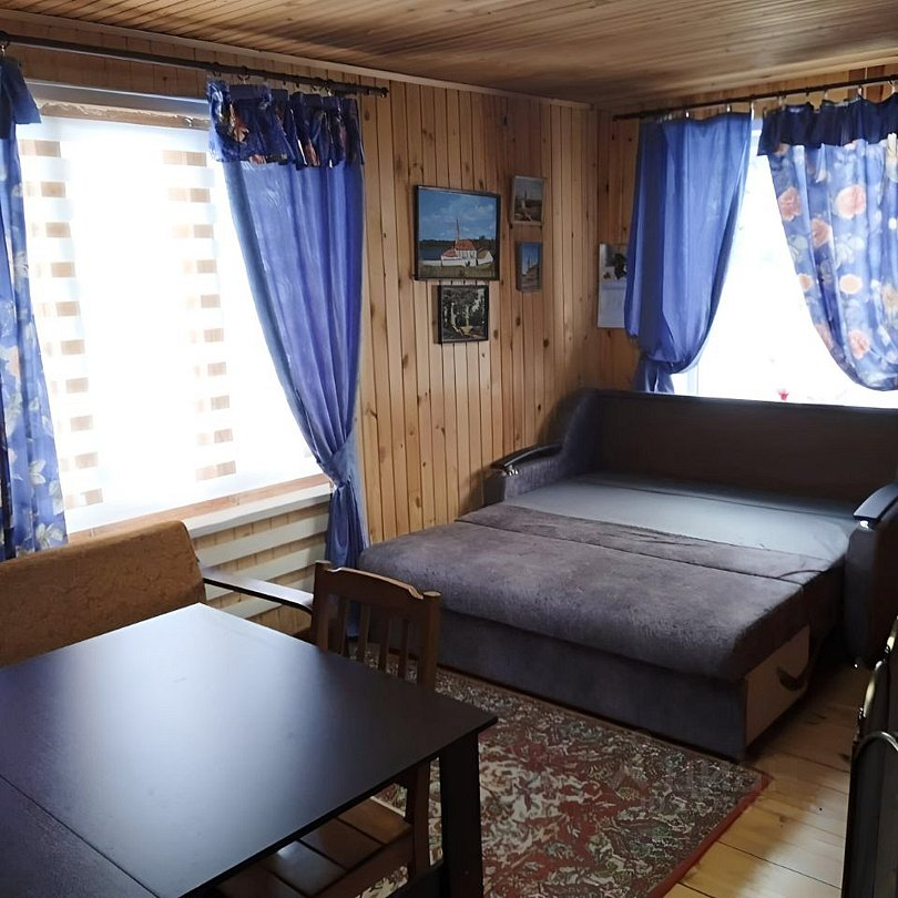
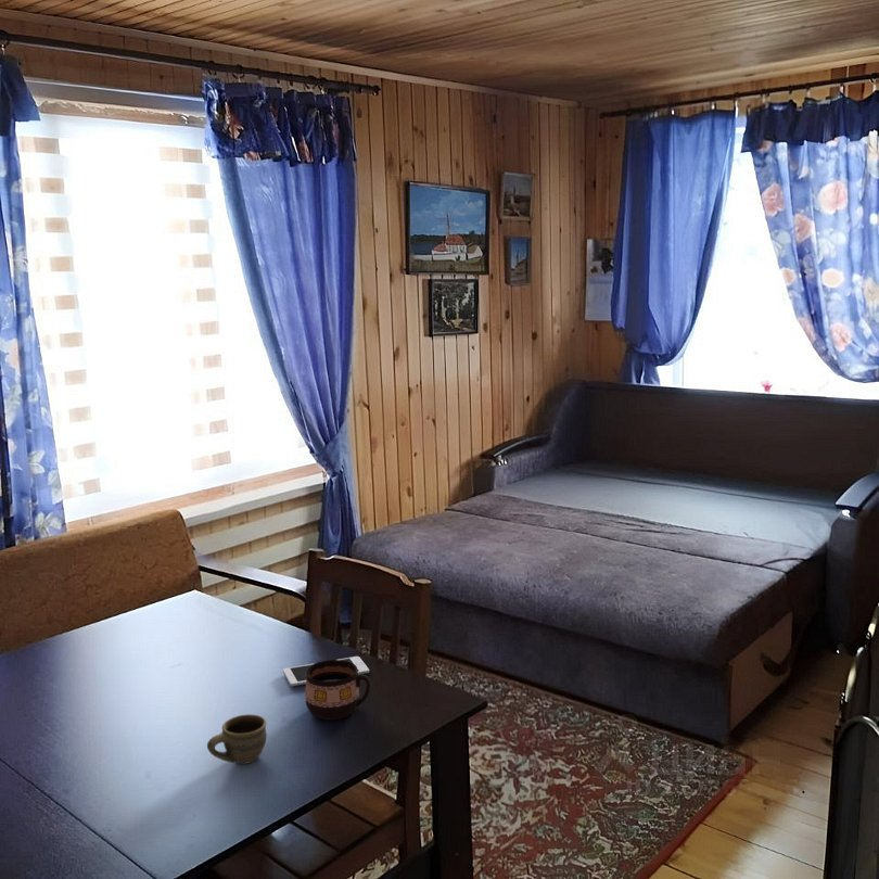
+ cup [304,659,372,721]
+ cell phone [282,655,370,687]
+ cup [206,713,268,765]
